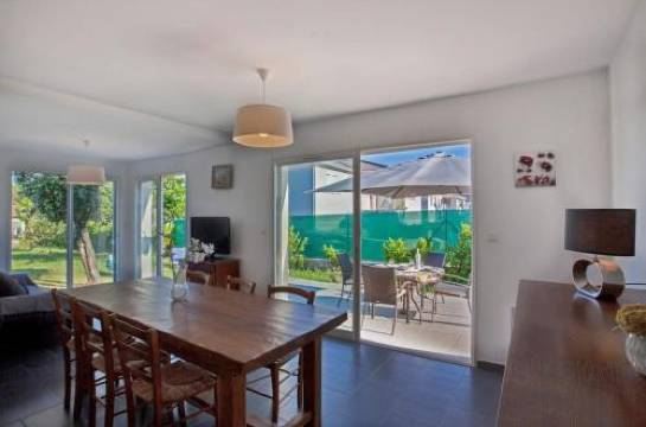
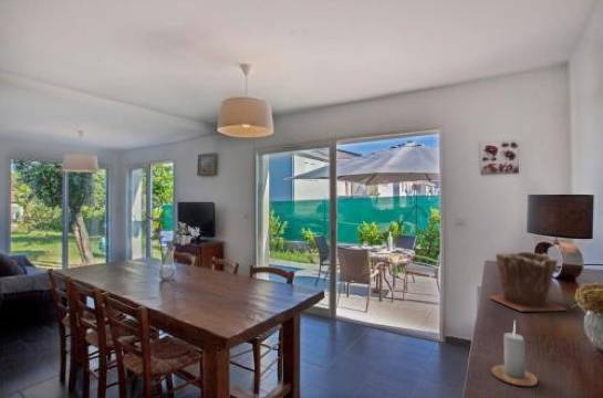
+ candle [490,320,539,387]
+ plant pot [488,251,569,312]
